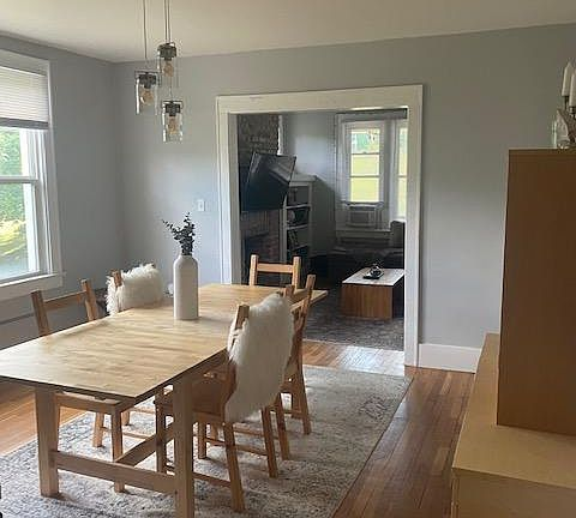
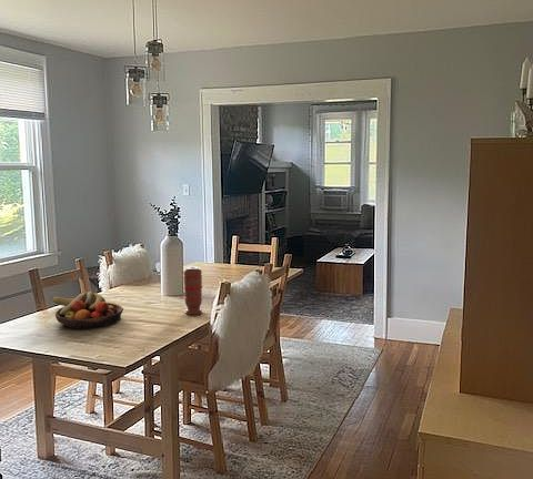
+ fruit bowl [51,291,124,329]
+ spice grinder [182,266,203,316]
